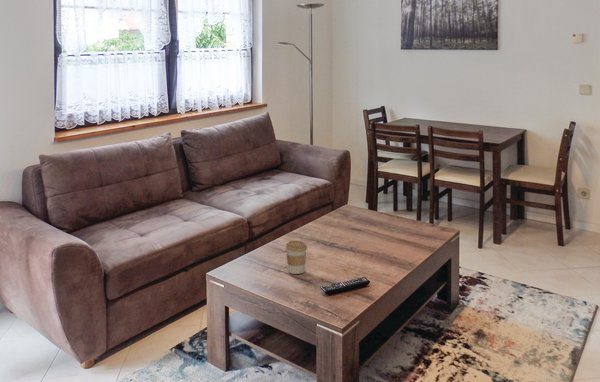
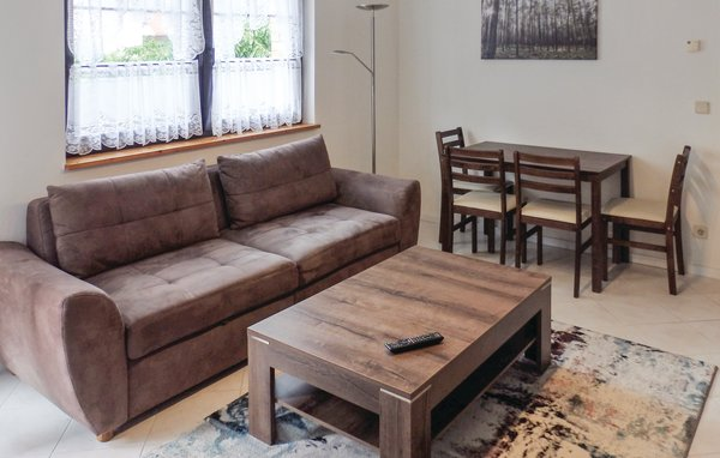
- coffee cup [284,240,308,275]
